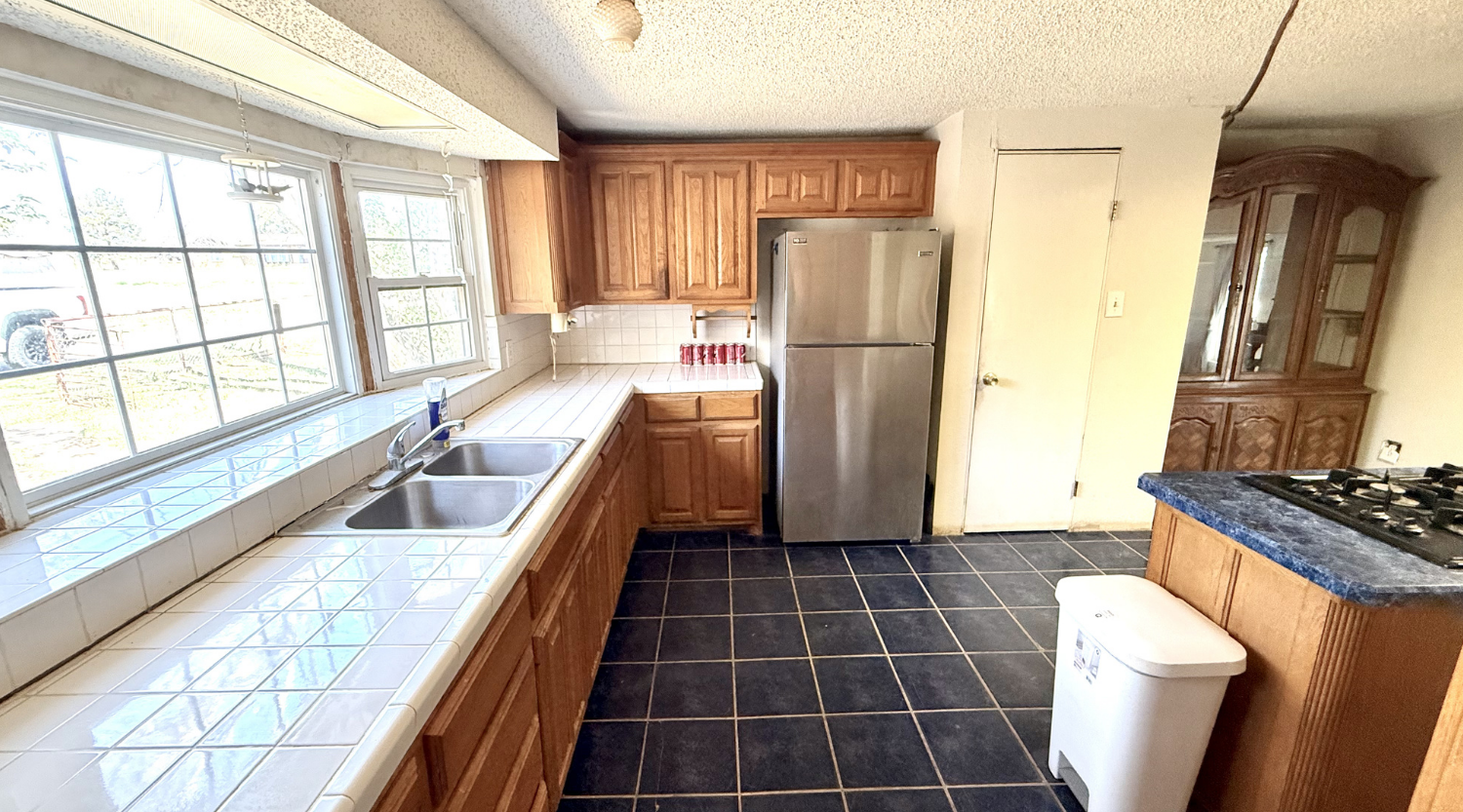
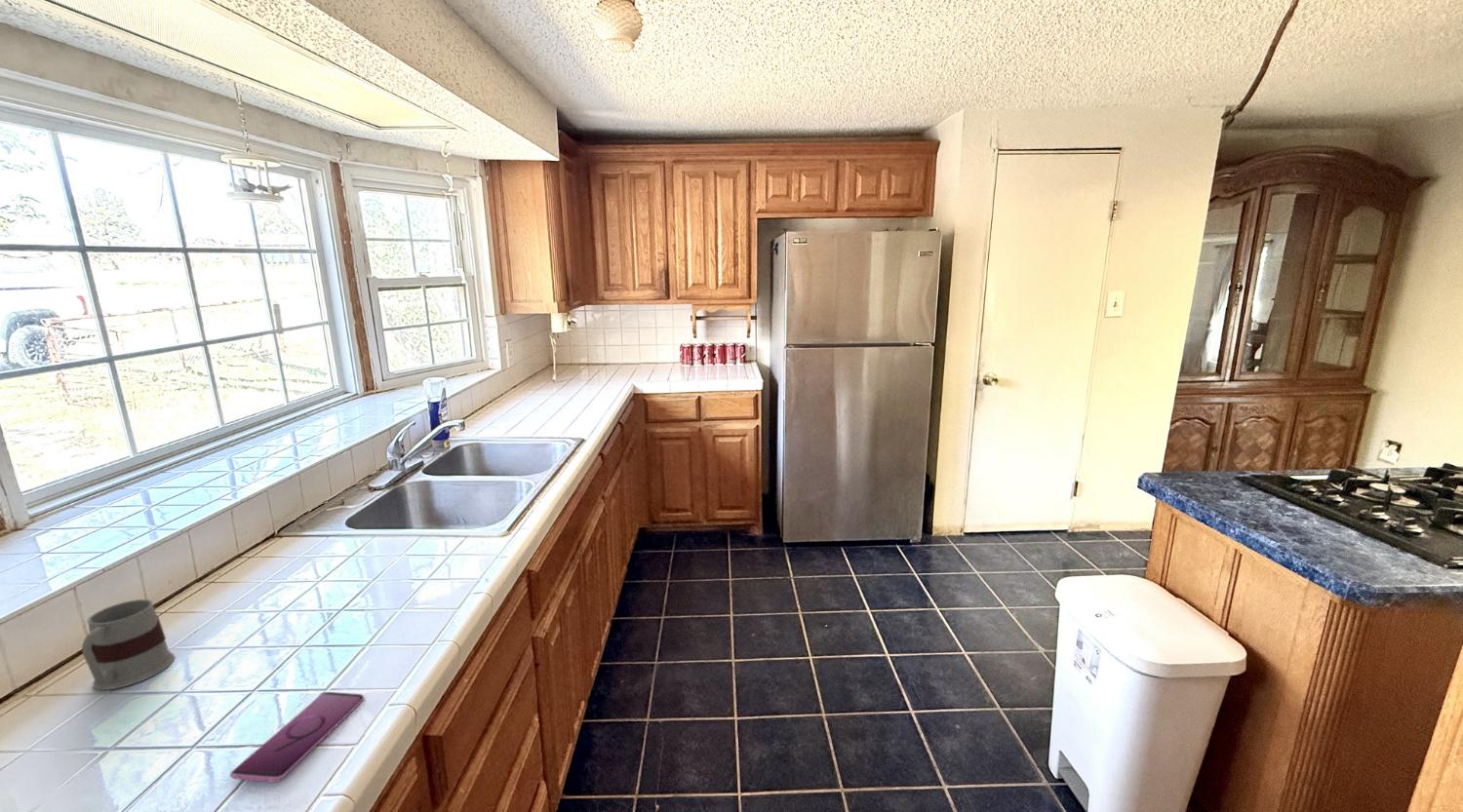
+ smartphone [229,691,365,783]
+ mug [81,599,177,690]
